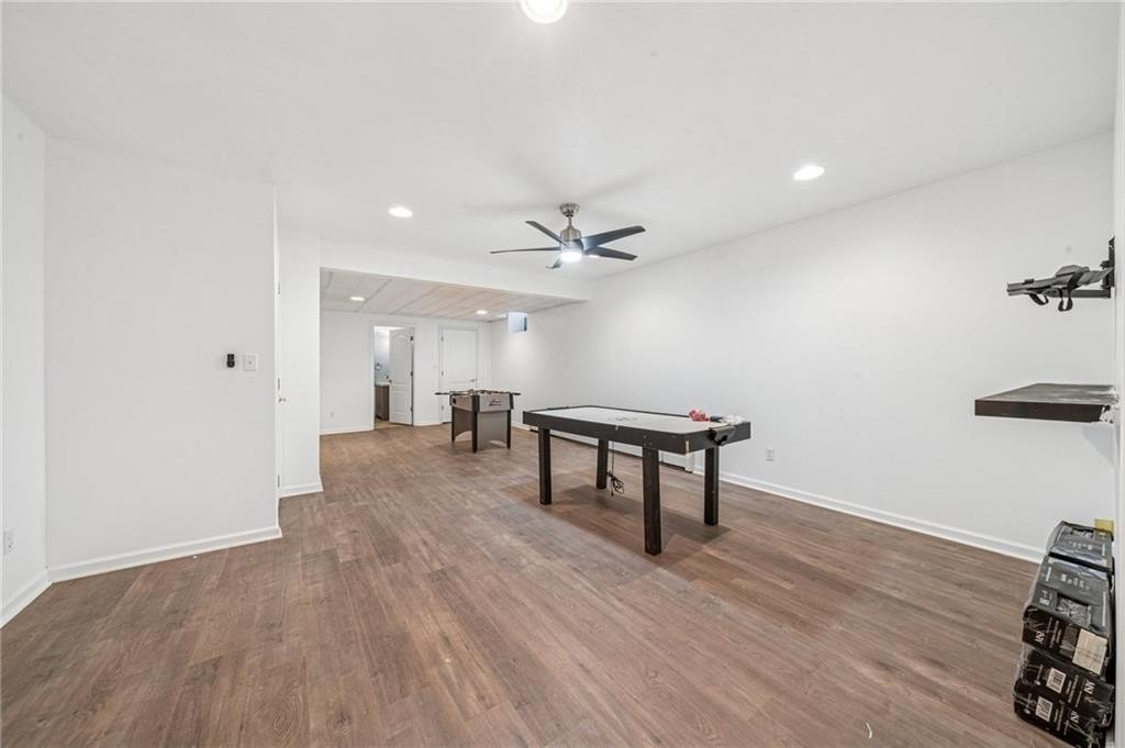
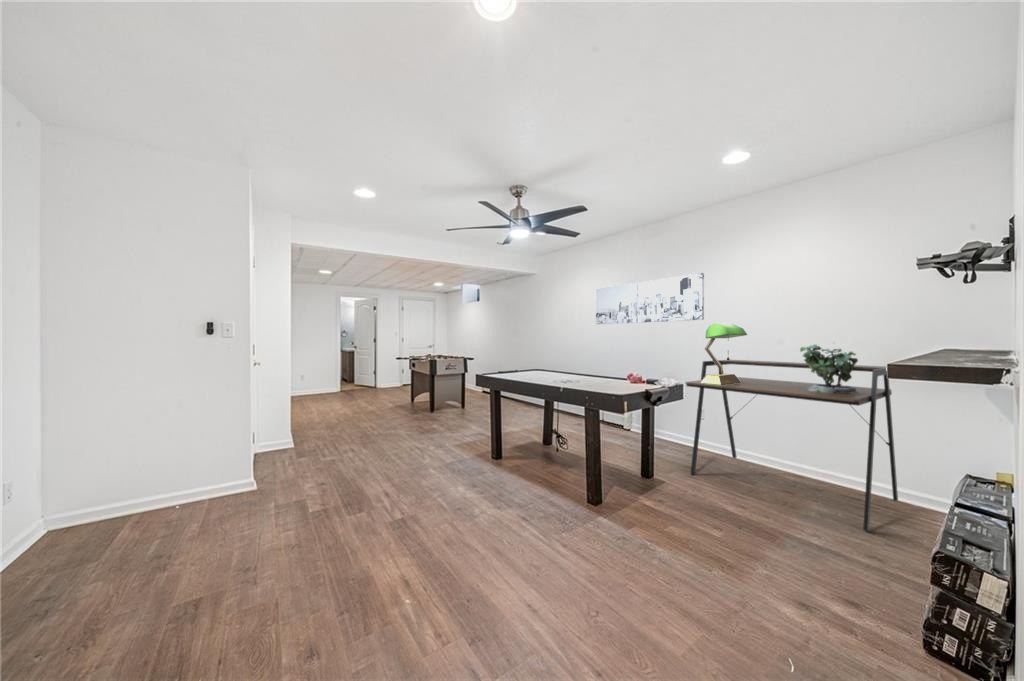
+ desk [684,359,899,532]
+ potted plant [799,341,861,394]
+ wall art [595,272,705,325]
+ table lamp [700,322,748,385]
